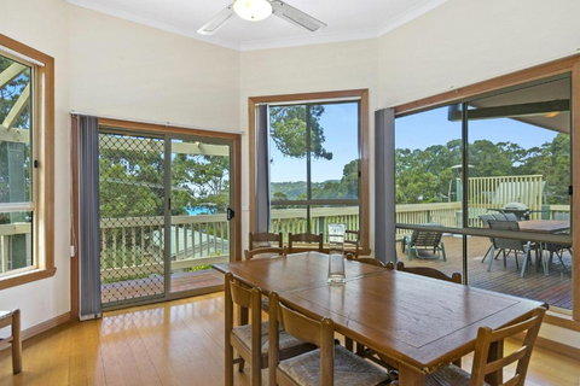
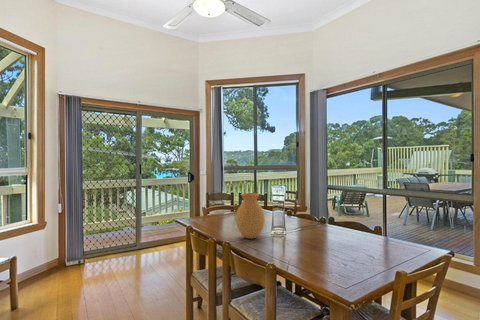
+ vase [235,192,266,240]
